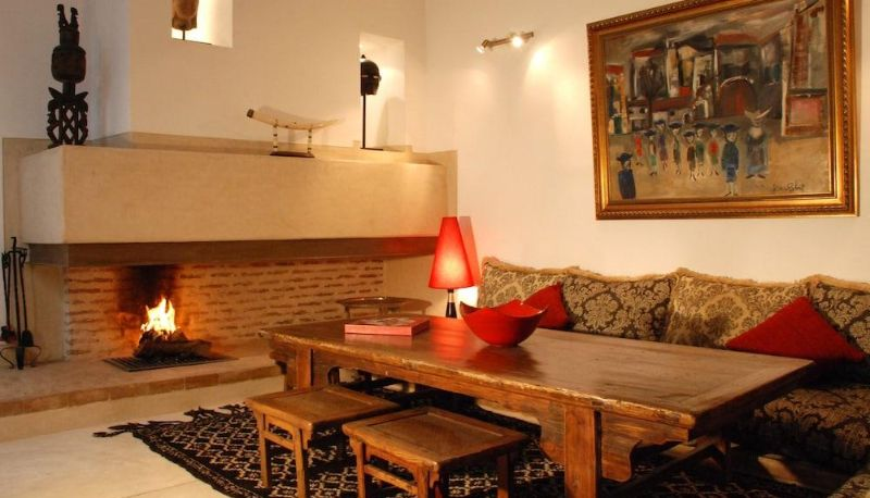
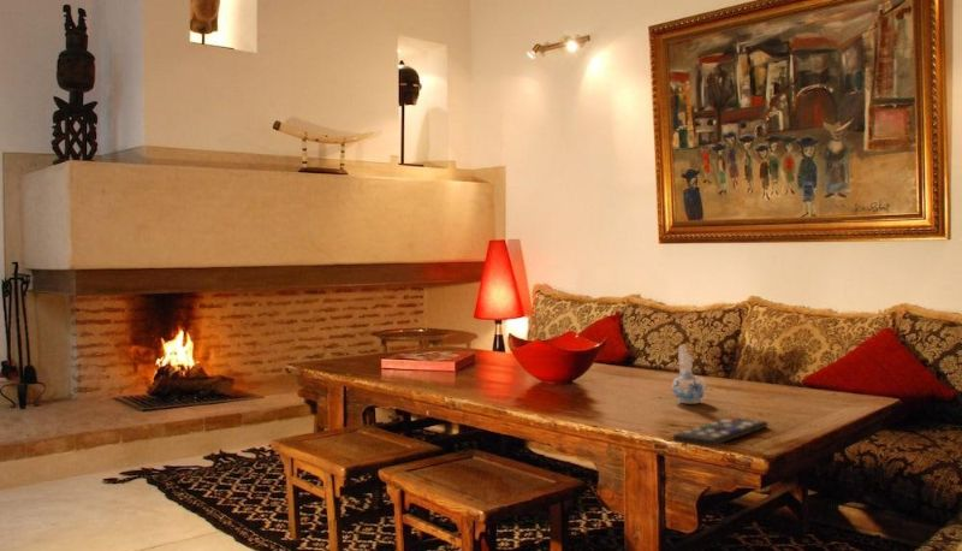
+ remote control [672,416,768,448]
+ ceramic pitcher [671,344,708,404]
